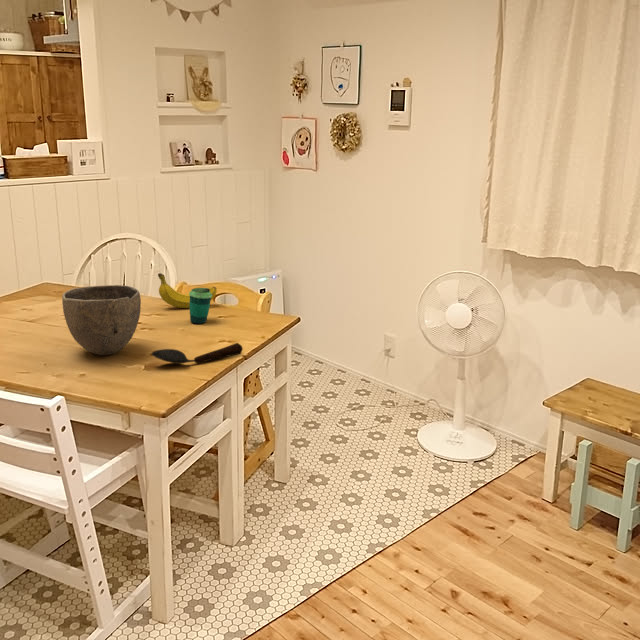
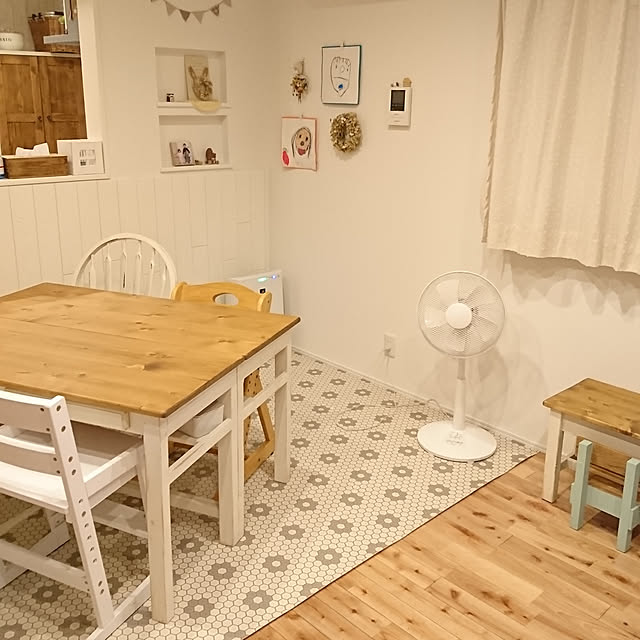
- spoon [150,342,244,365]
- cup [188,287,212,325]
- bowl [61,284,142,356]
- fruit [157,272,218,309]
